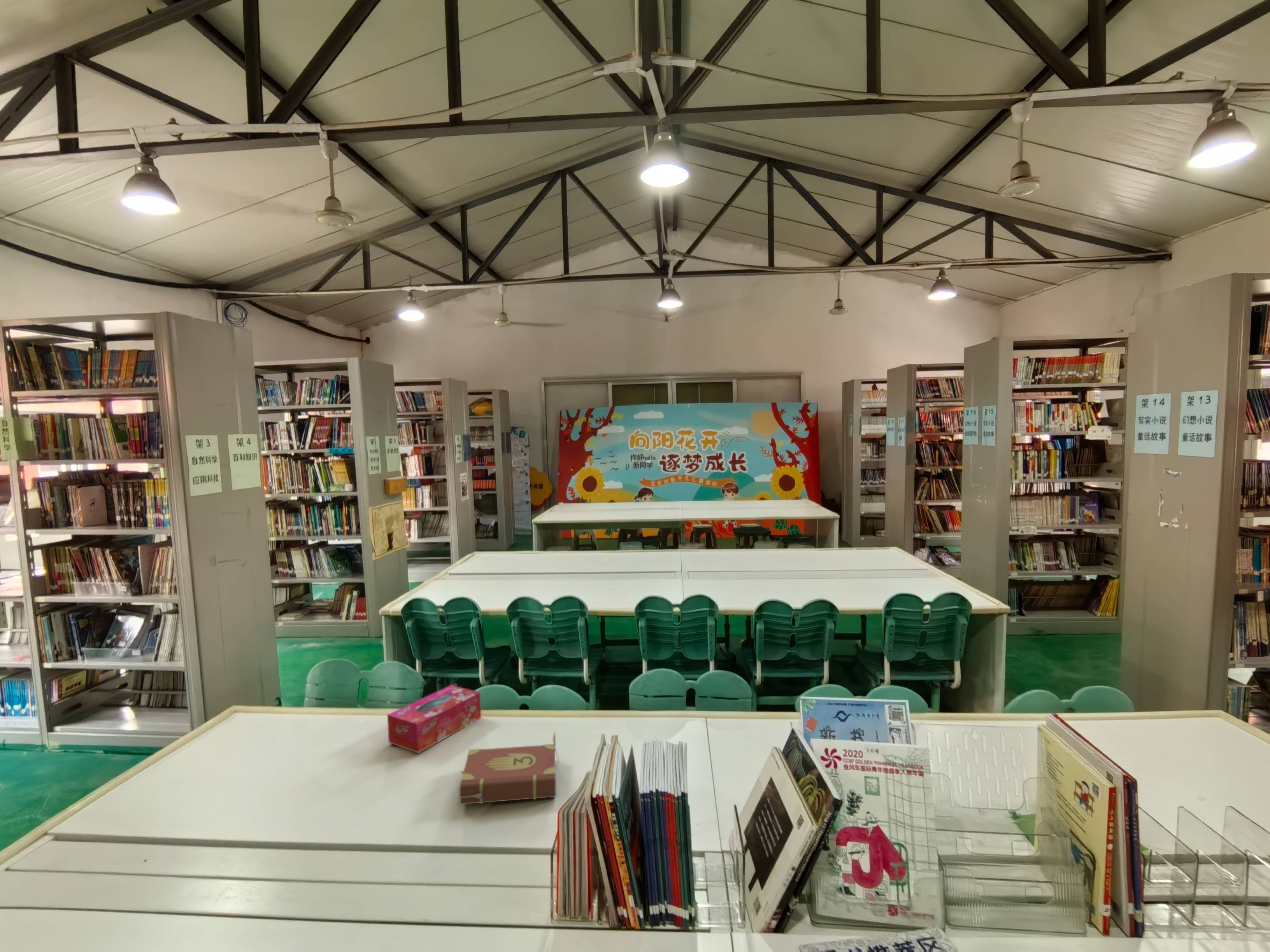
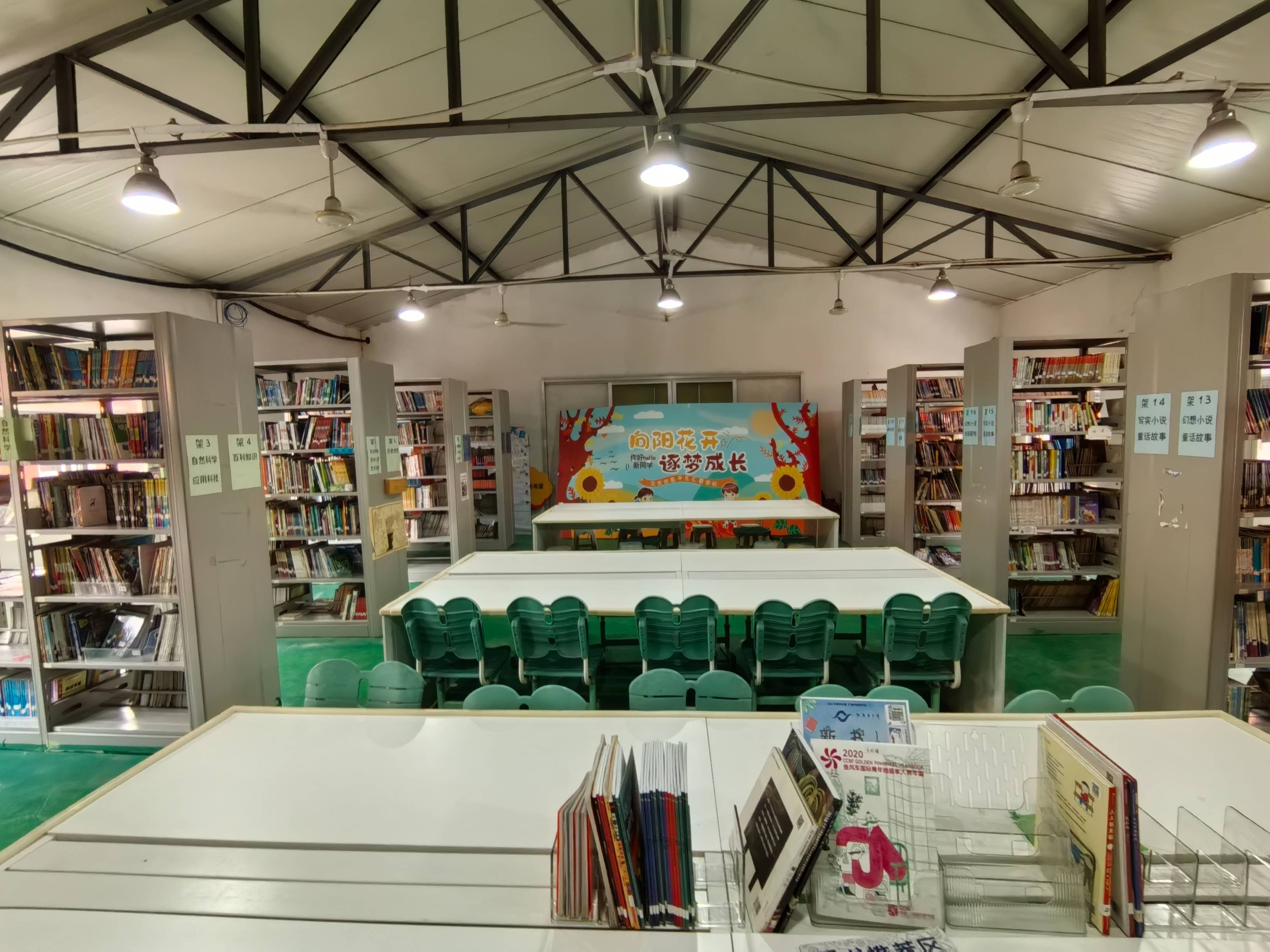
- tissue box [387,684,481,753]
- book [458,731,560,805]
